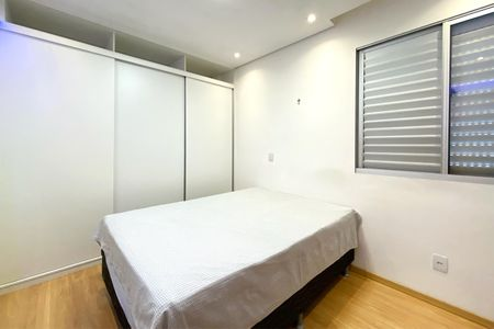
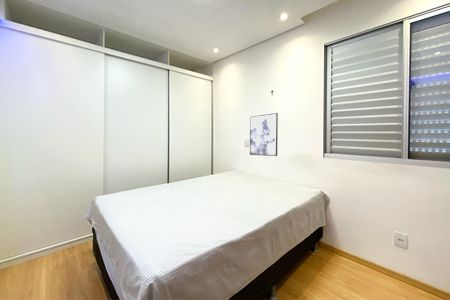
+ wall art [249,112,279,157]
